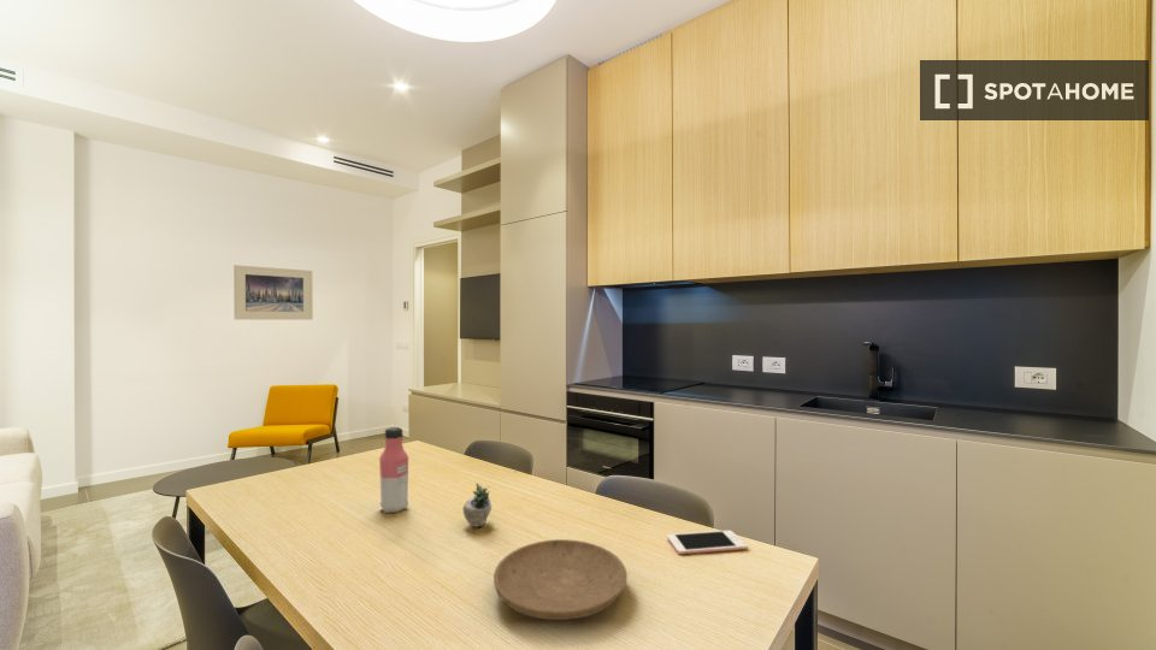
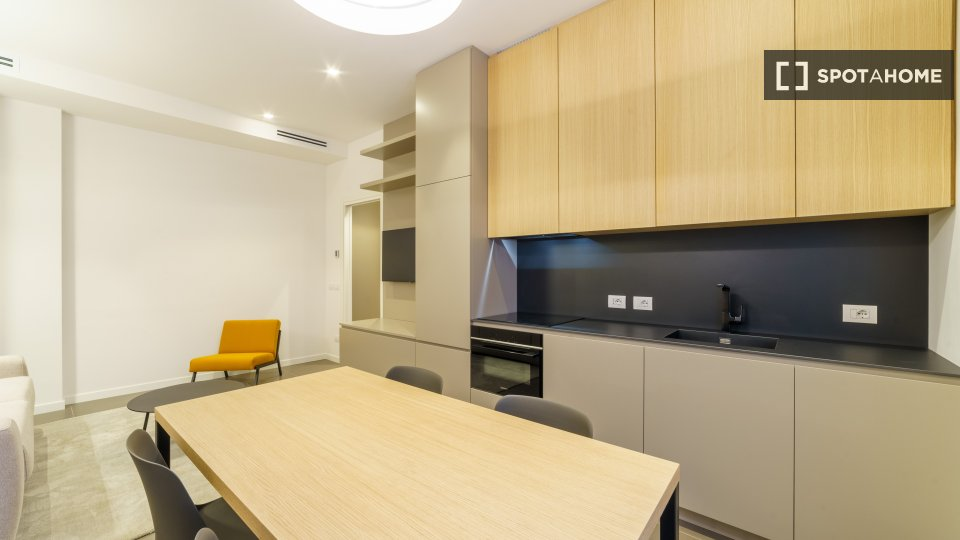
- succulent plant [462,469,518,527]
- plate [493,538,629,621]
- cell phone [666,530,748,556]
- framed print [232,264,314,321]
- water bottle [378,426,409,514]
